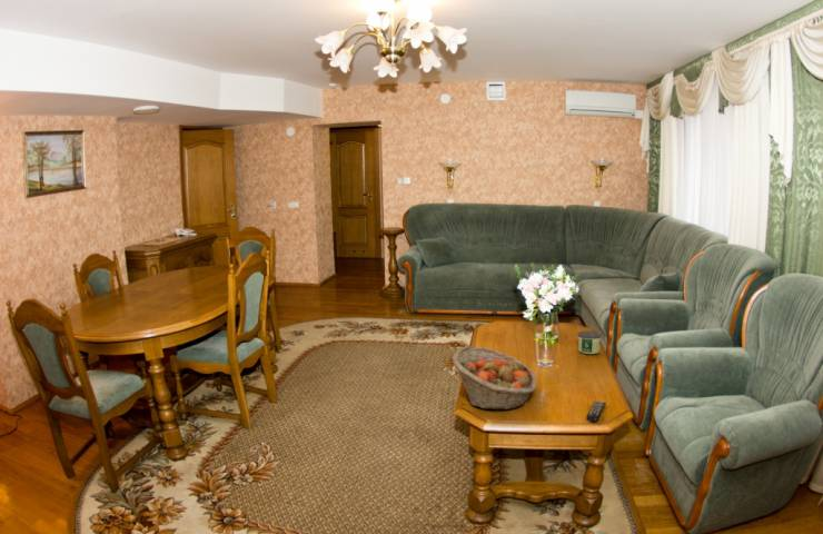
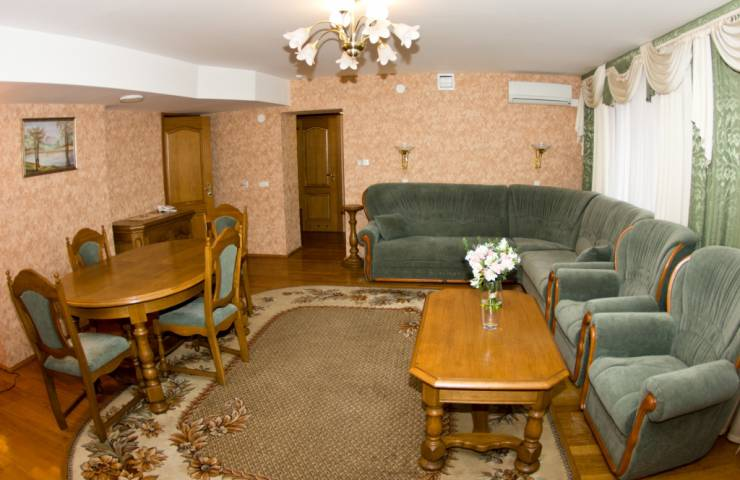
- fruit basket [452,345,537,411]
- candle [576,330,602,355]
- remote control [586,400,607,423]
